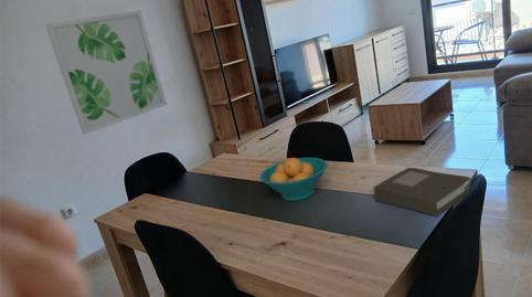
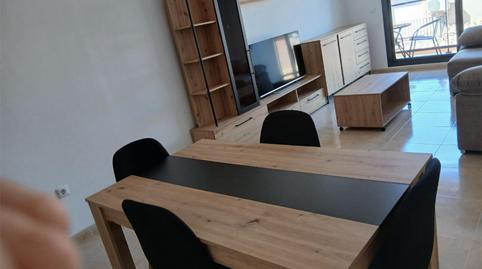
- fruit bowl [259,157,329,202]
- book [373,167,471,218]
- wall art [44,9,168,136]
